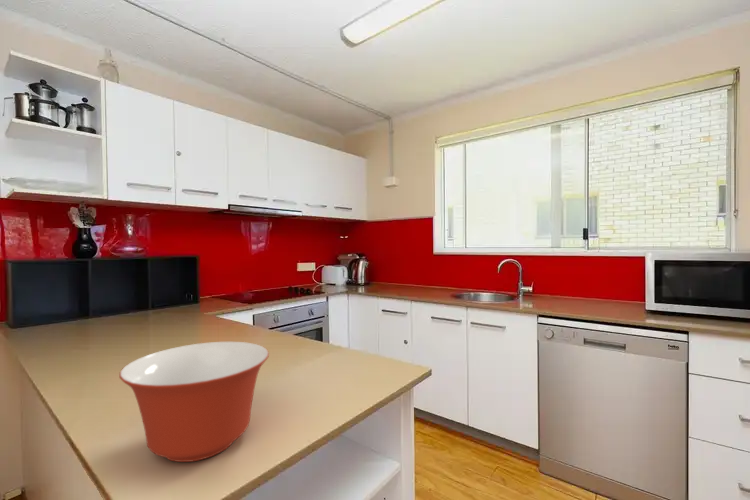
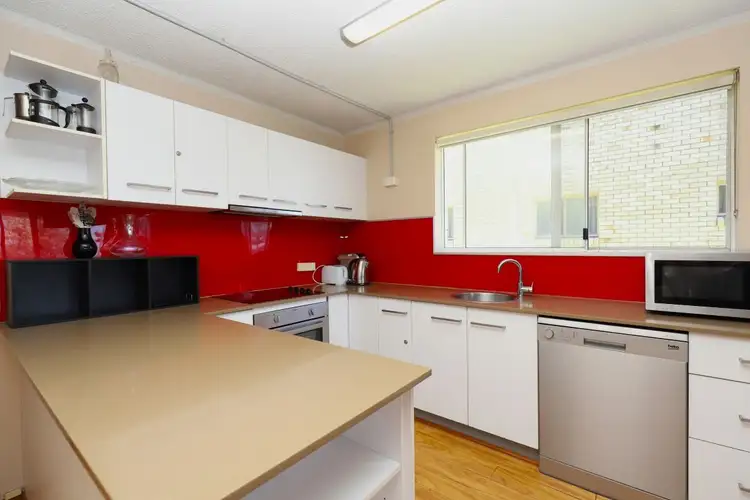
- mixing bowl [118,341,270,463]
